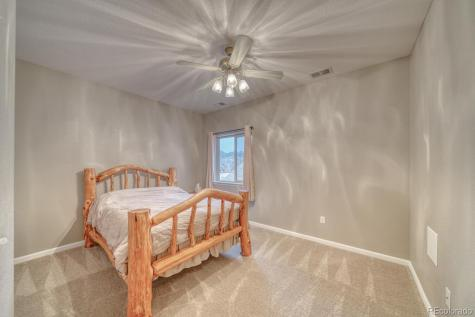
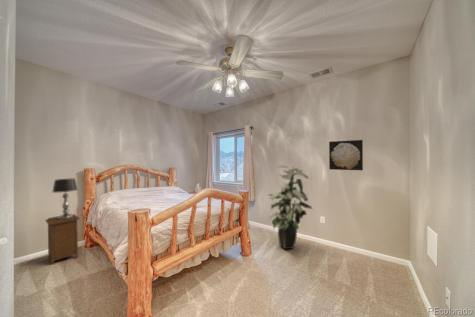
+ wall art [328,139,364,171]
+ table lamp [51,178,79,220]
+ nightstand [44,213,81,266]
+ indoor plant [267,164,313,250]
